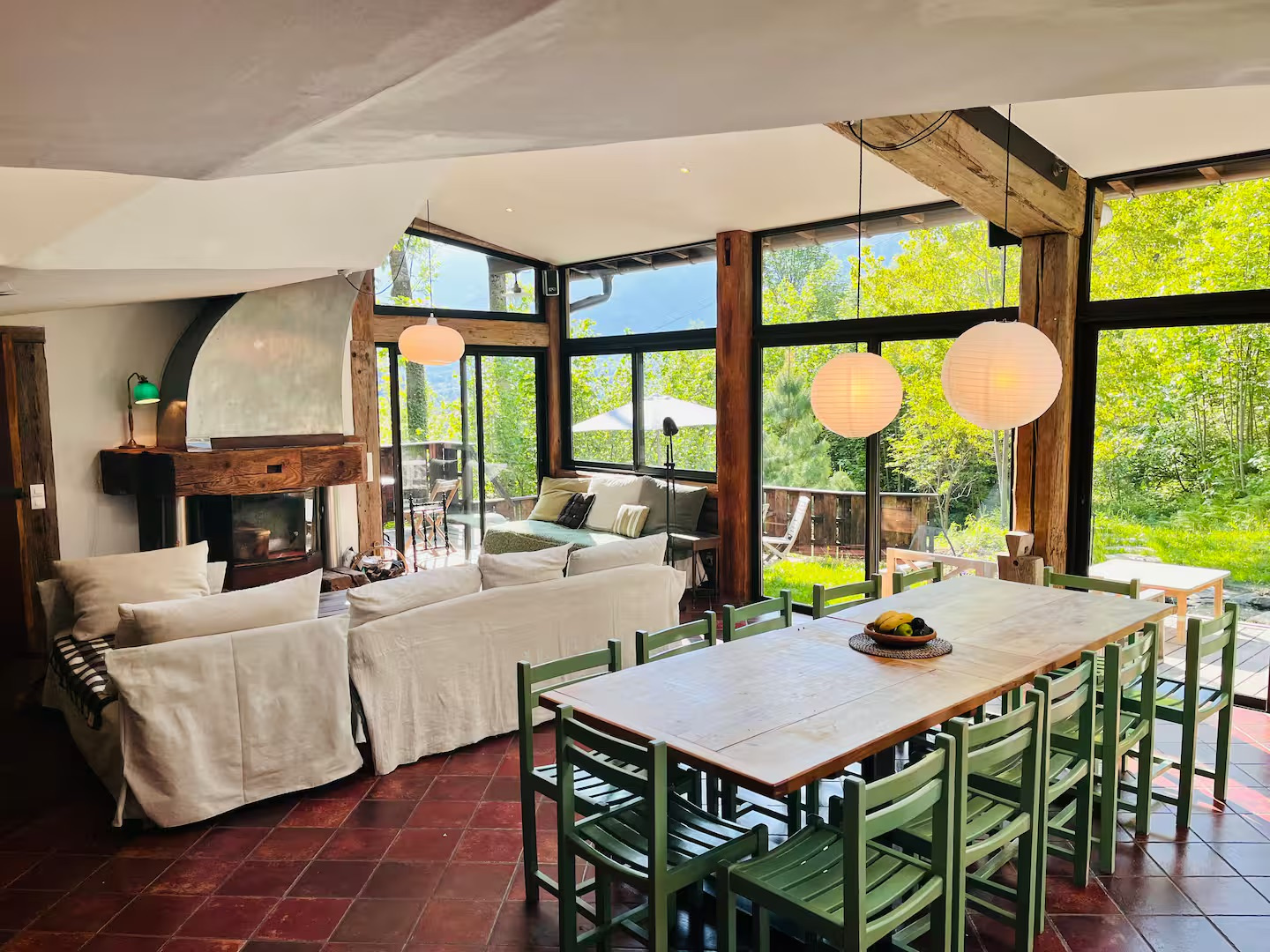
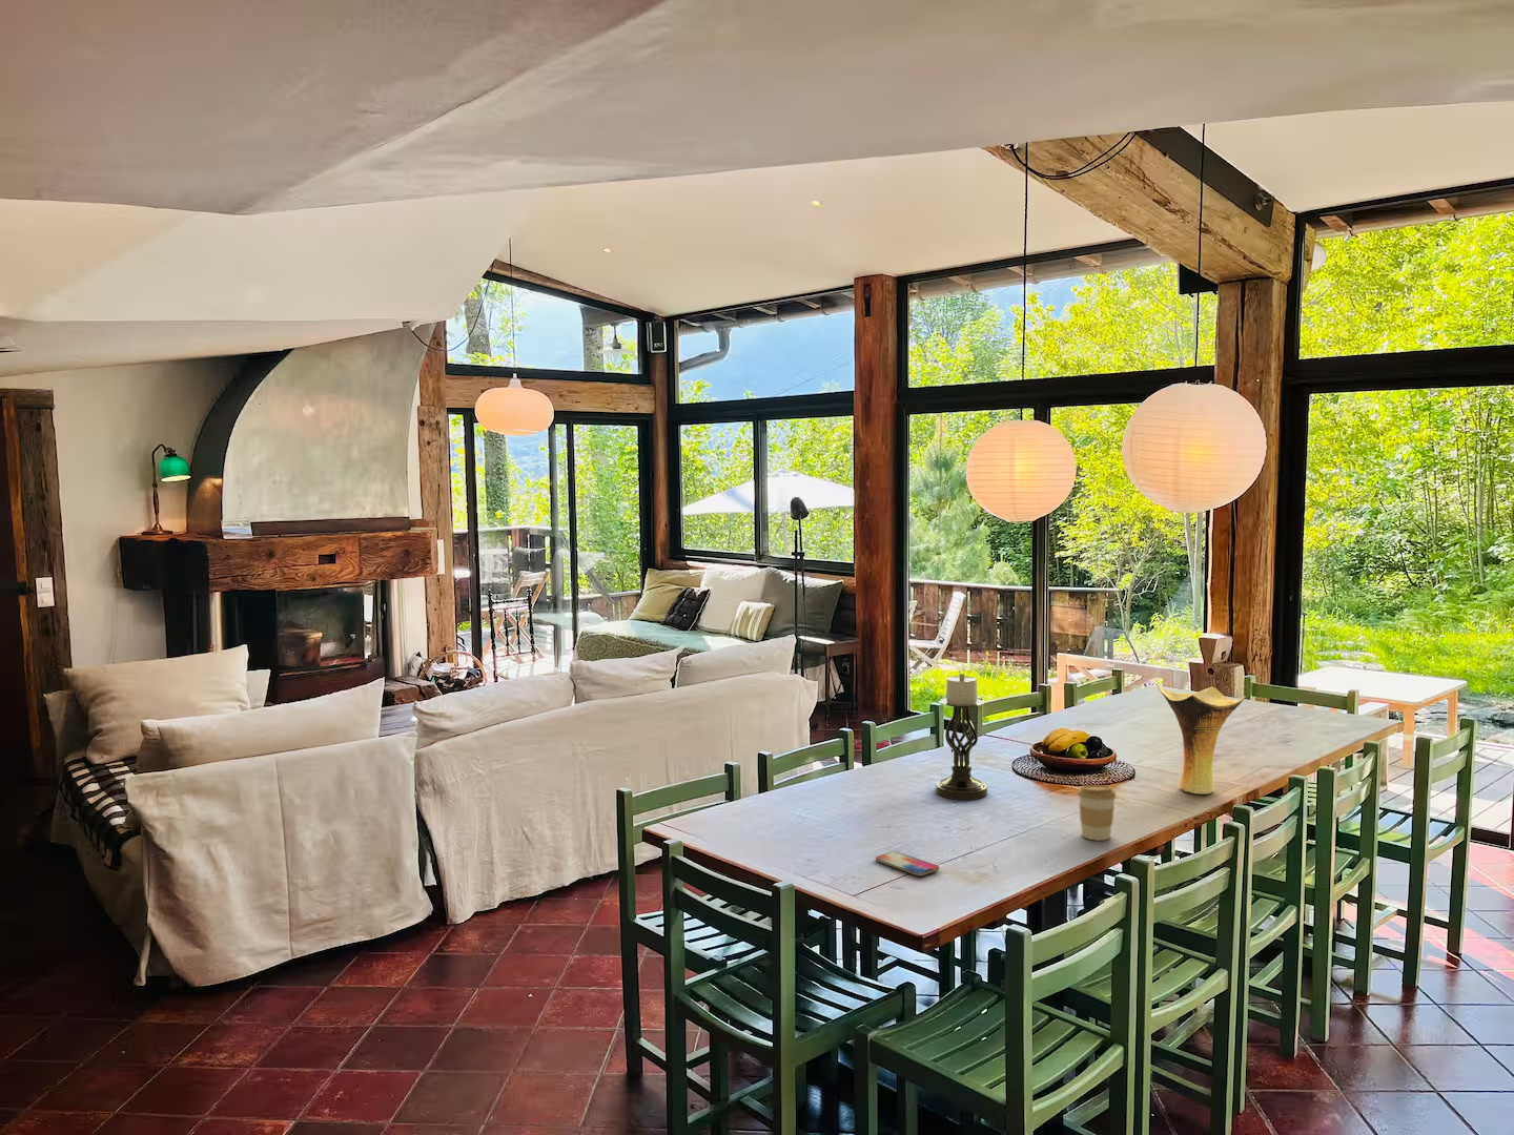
+ smartphone [875,850,939,876]
+ candle holder [935,672,989,801]
+ coffee cup [1076,784,1118,842]
+ vase [1156,684,1247,795]
